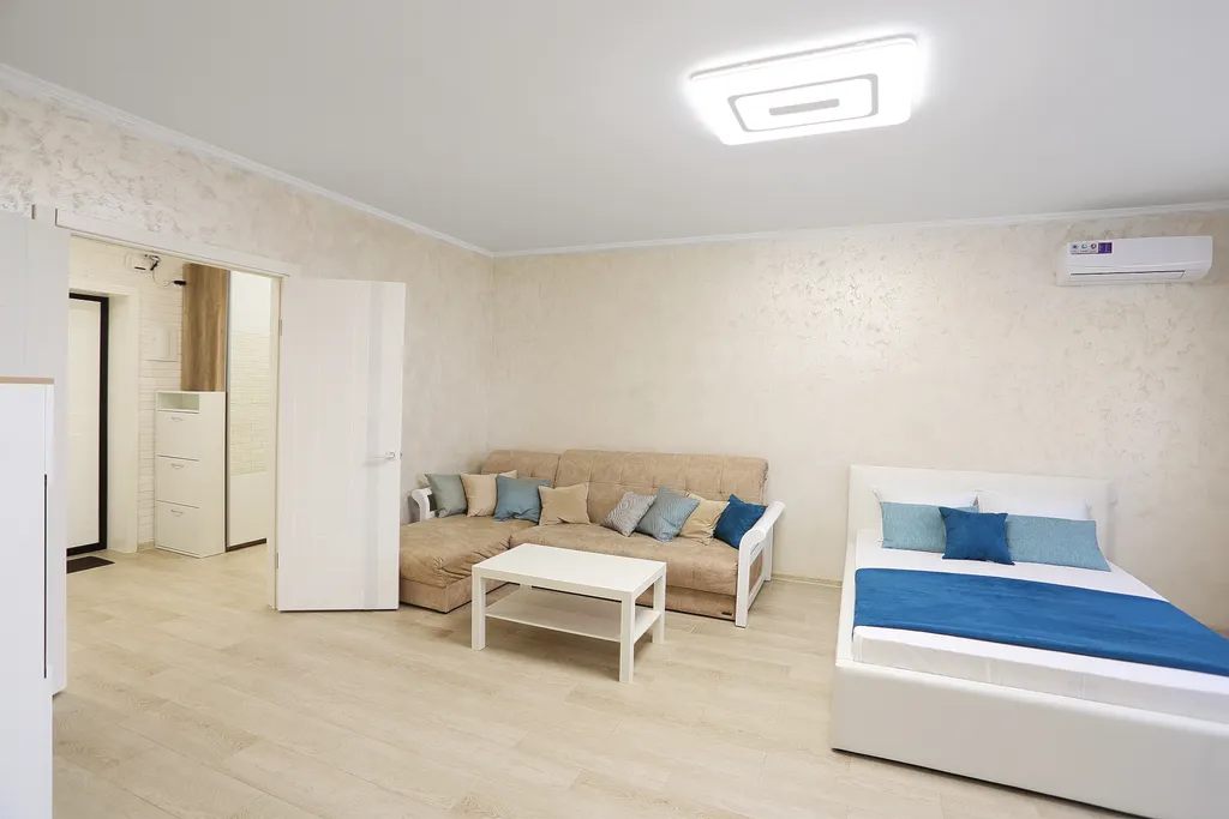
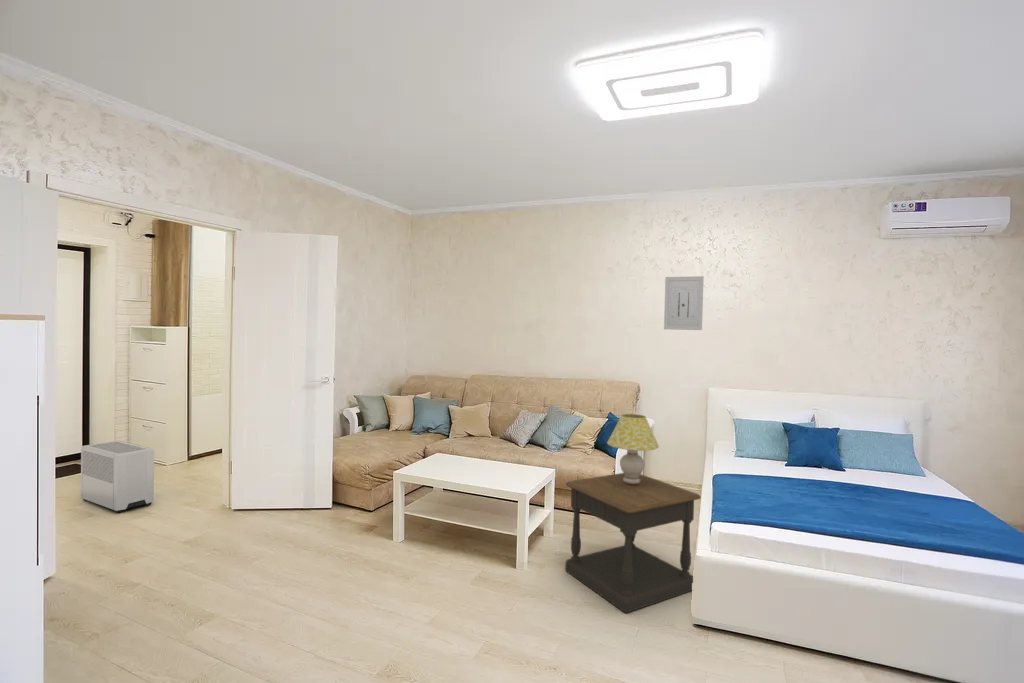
+ air purifier [80,440,155,514]
+ side table [564,472,702,613]
+ table lamp [606,413,660,484]
+ wall art [663,275,705,331]
